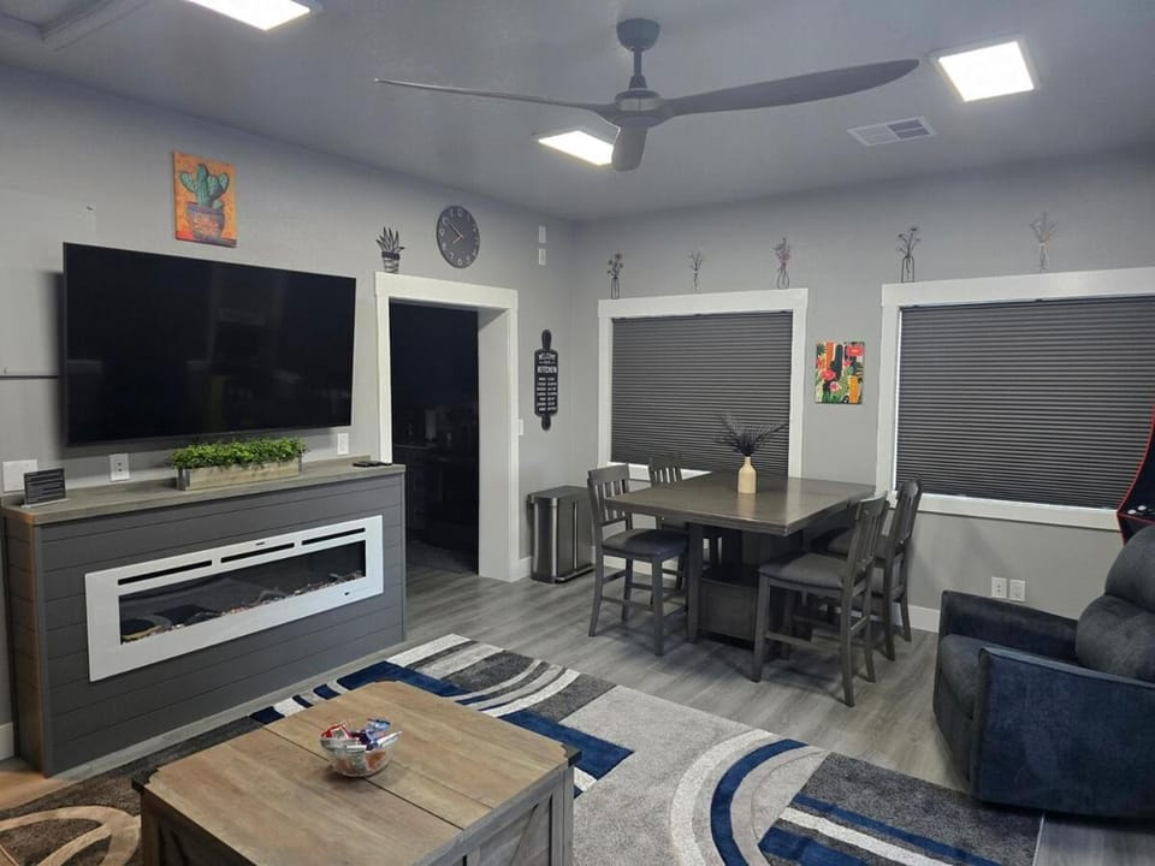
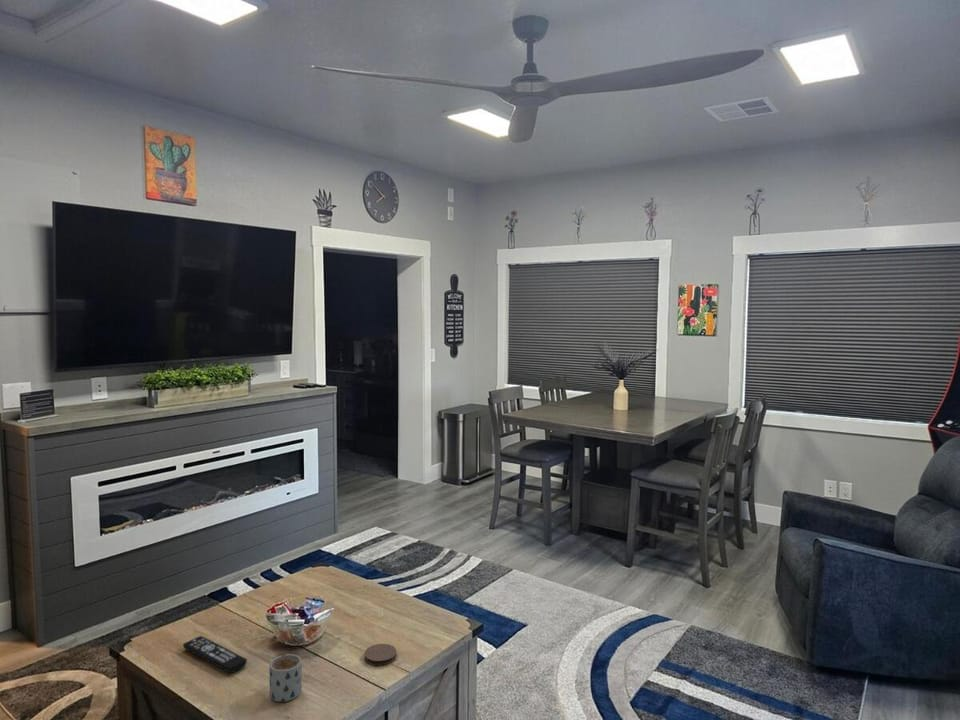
+ remote control [182,635,248,674]
+ mug [268,653,303,703]
+ coaster [363,643,397,666]
